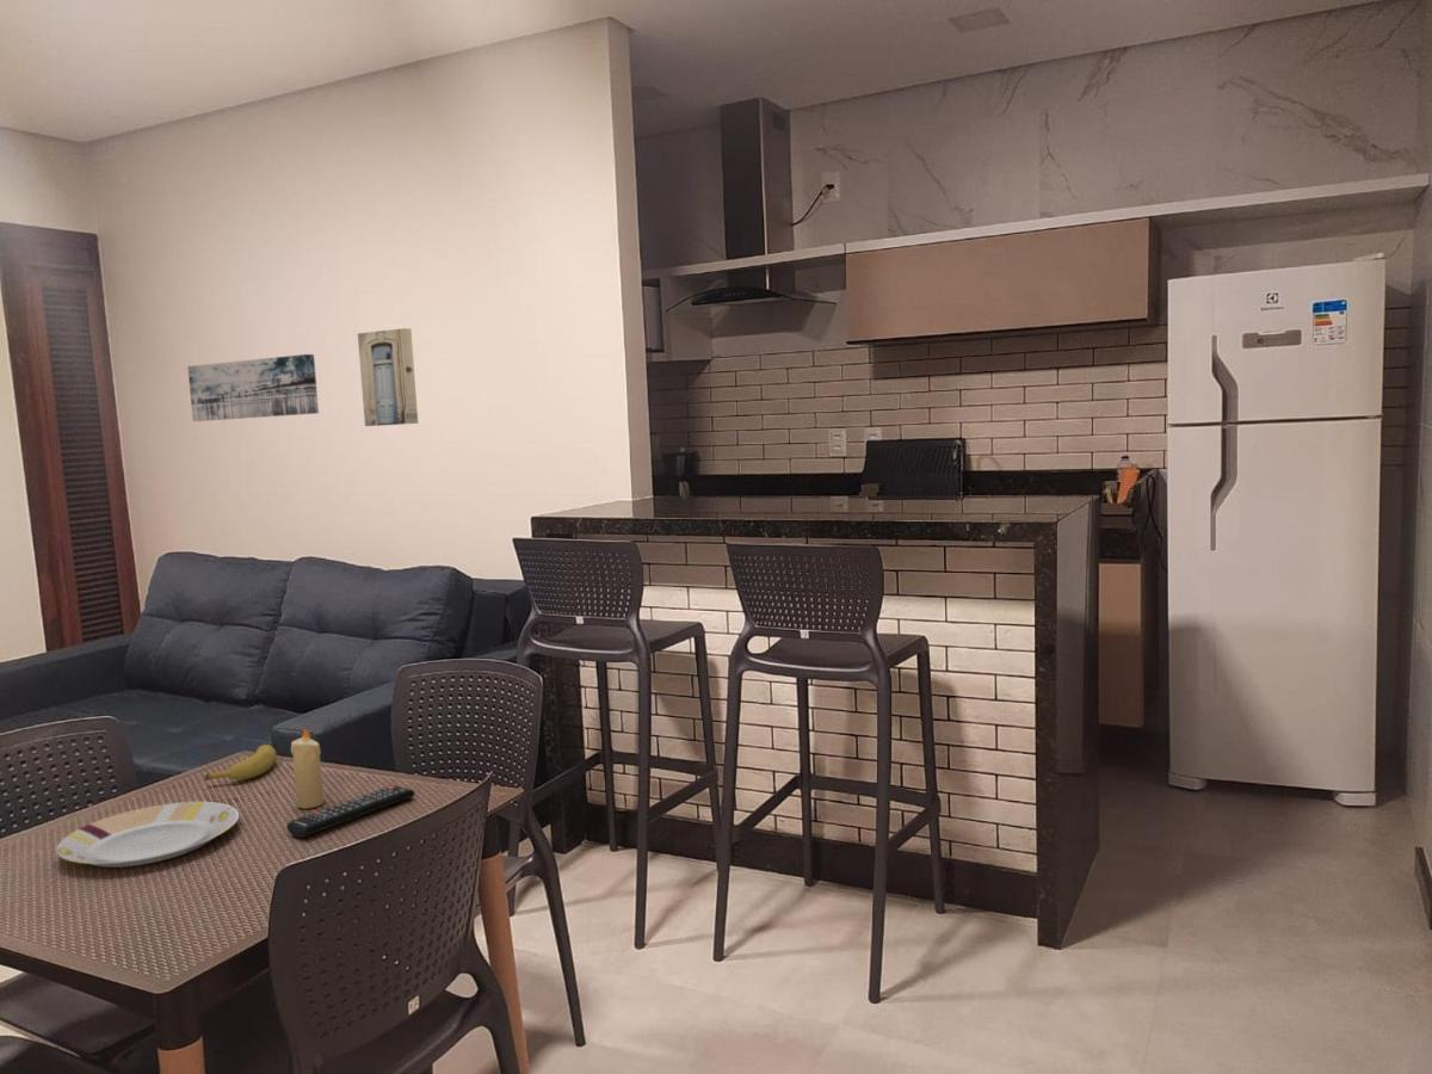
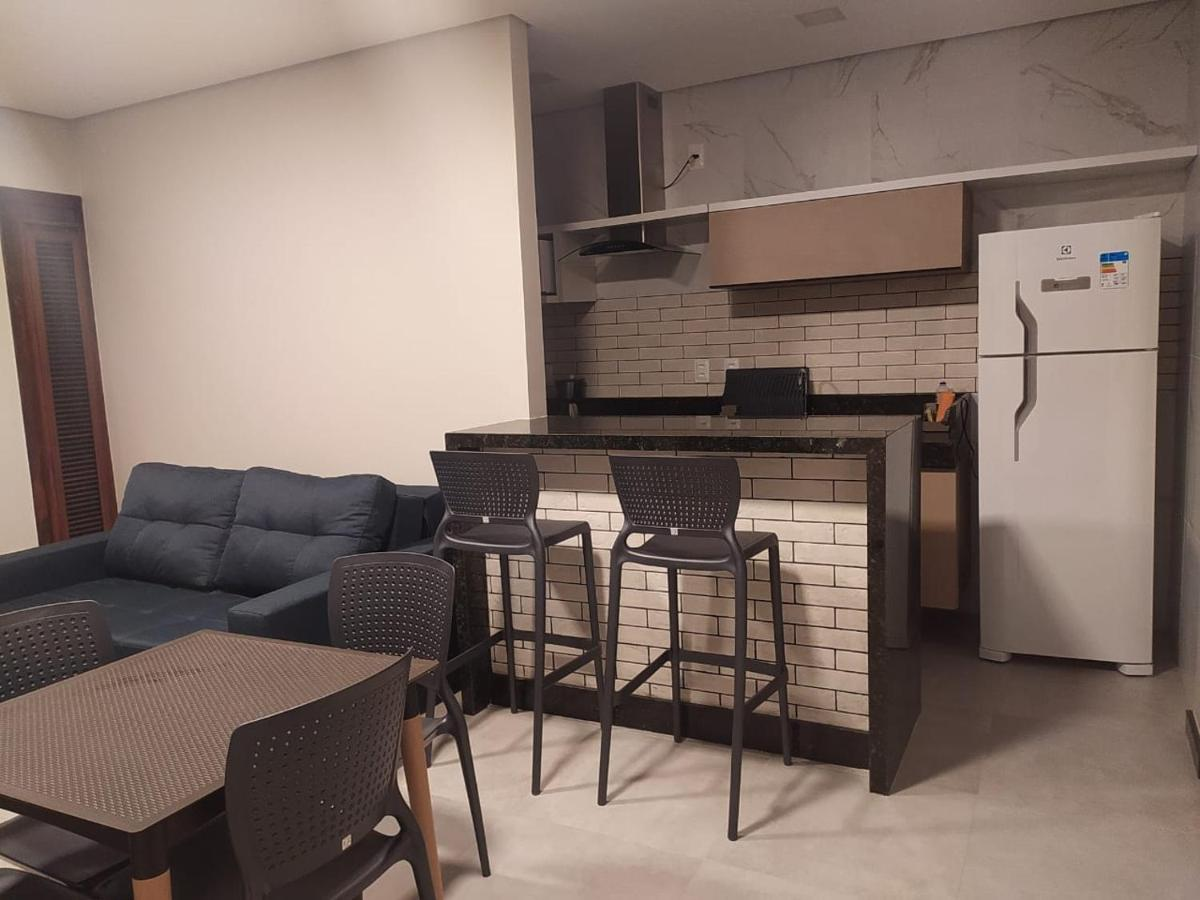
- banana [204,743,278,782]
- remote control [285,784,416,839]
- candle [290,726,325,810]
- wall art [357,327,419,427]
- wall art [186,353,320,422]
- plate [55,801,240,869]
